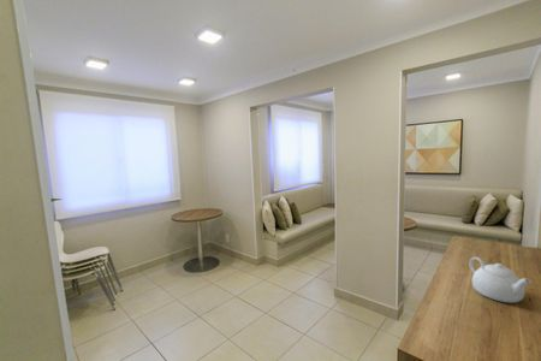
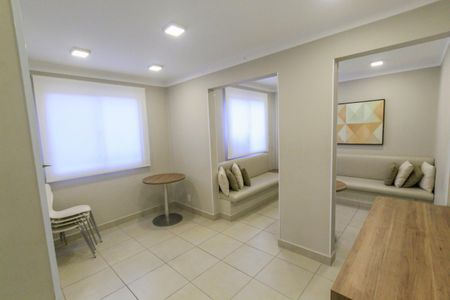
- teapot [468,256,533,304]
